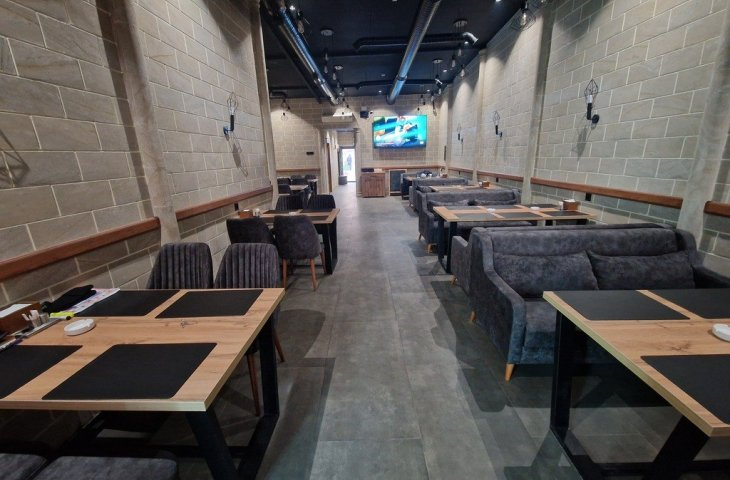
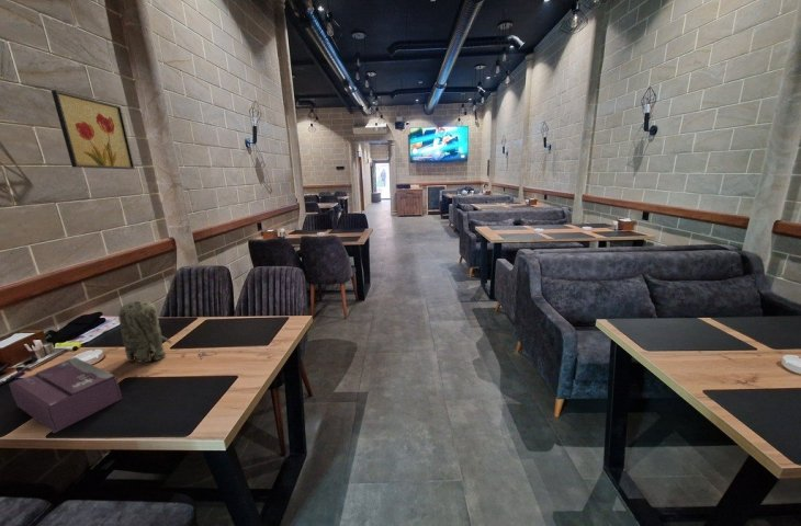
+ toy elephant [117,300,172,364]
+ wall art [50,89,136,170]
+ tissue box [8,356,124,434]
